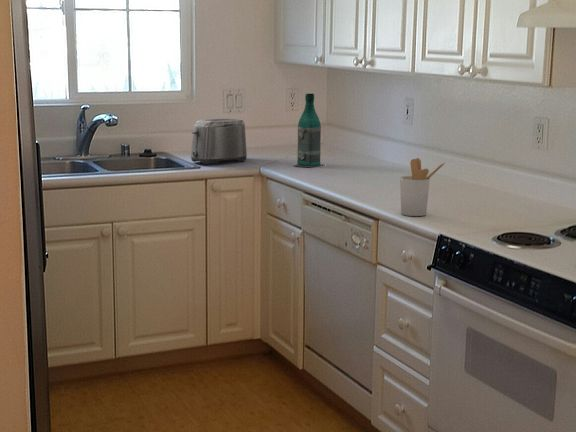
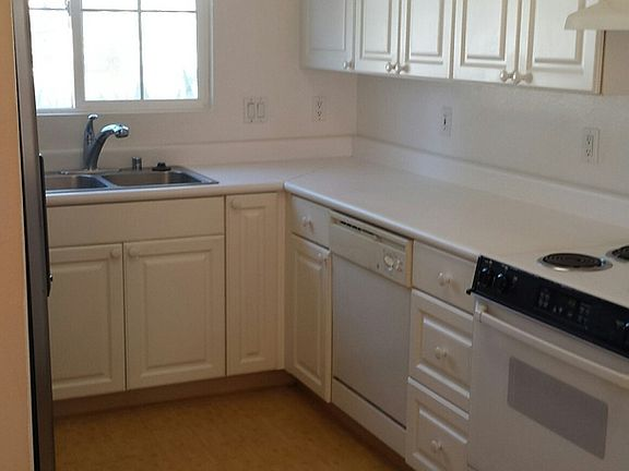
- utensil holder [399,157,446,217]
- bottle [292,93,324,168]
- toaster [190,118,248,165]
